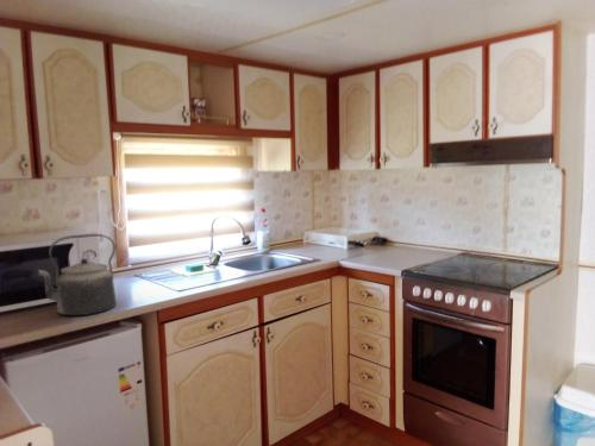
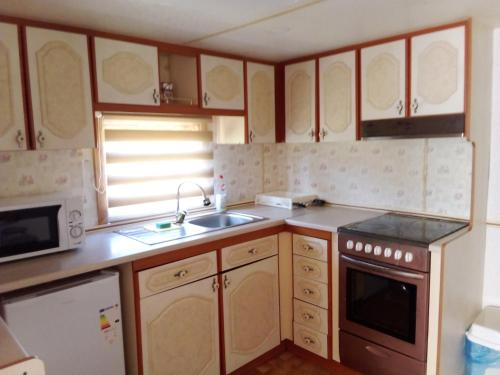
- kettle [37,233,118,316]
